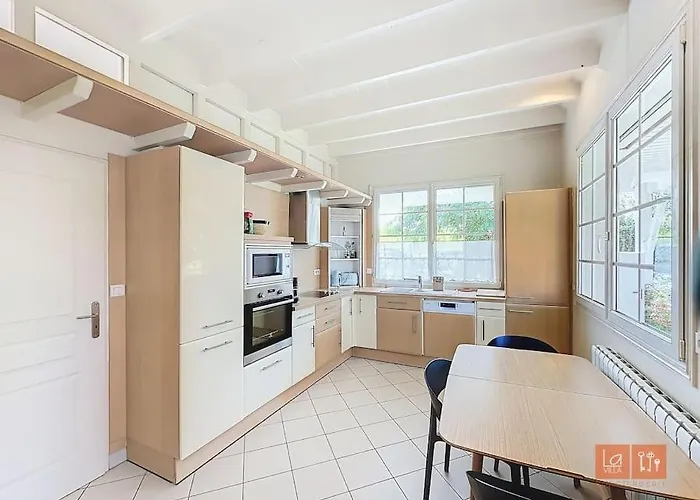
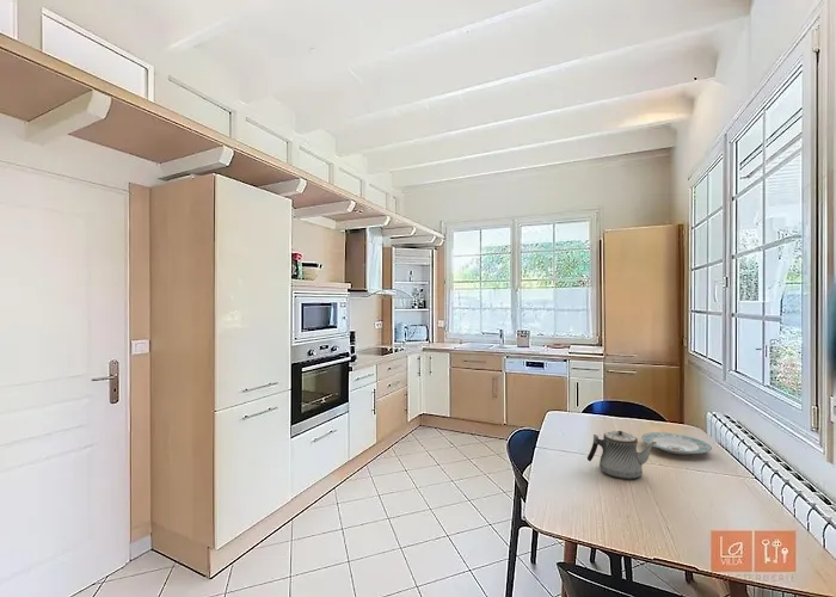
+ teapot [586,430,657,480]
+ plate [640,431,713,456]
